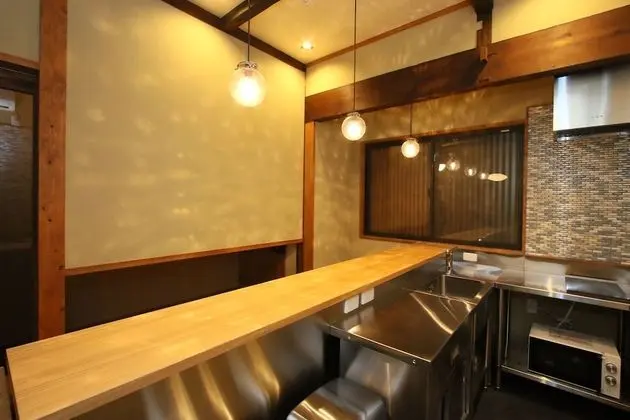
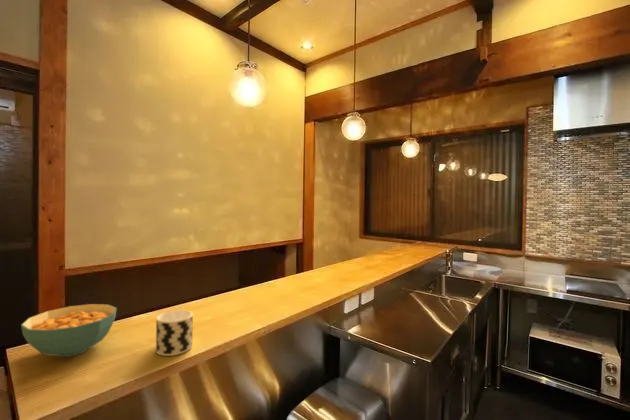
+ cup [155,309,194,357]
+ cereal bowl [20,303,118,358]
